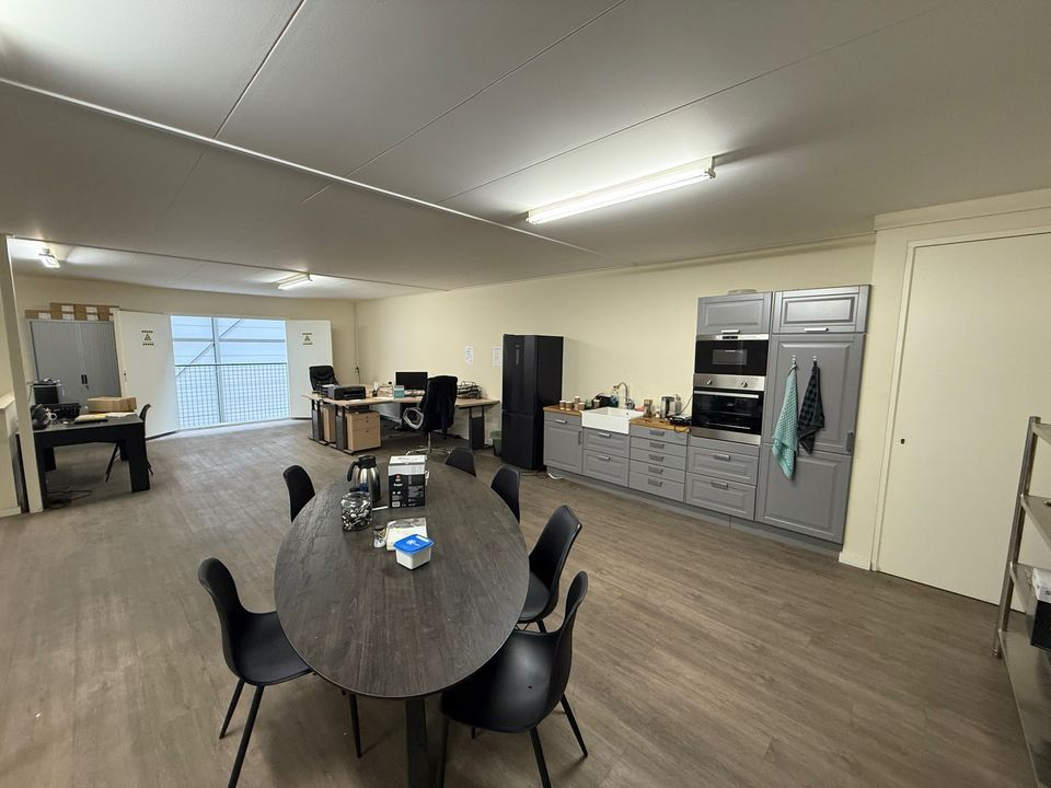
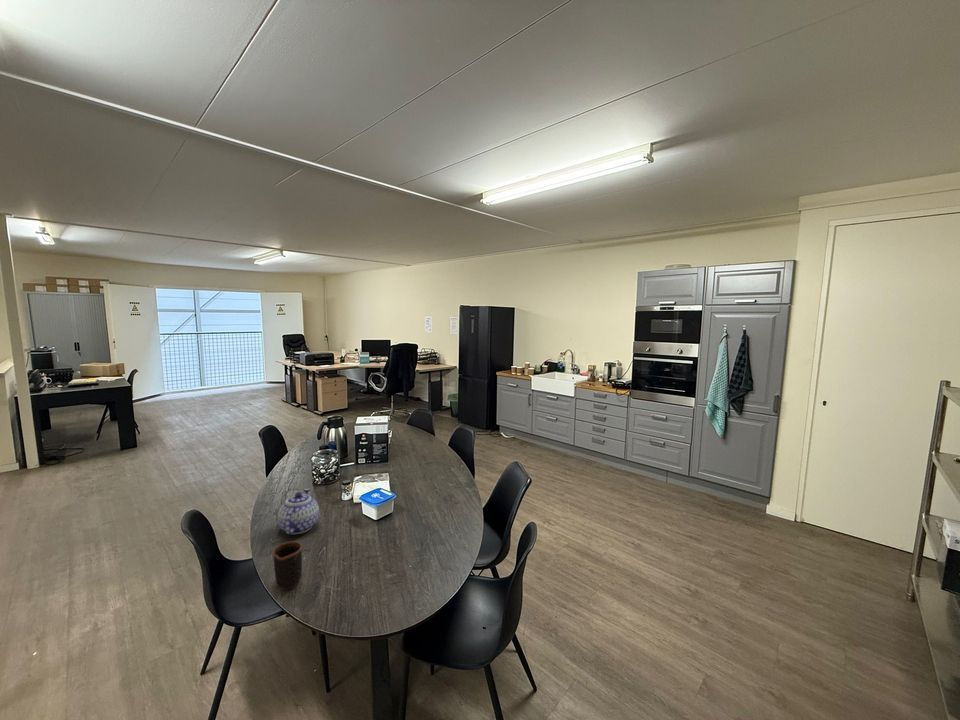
+ mug [271,540,303,591]
+ teapot [277,488,320,535]
